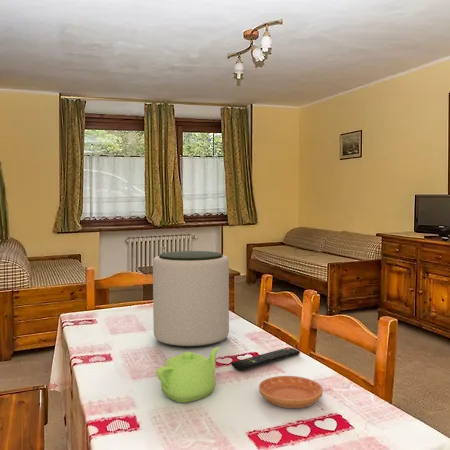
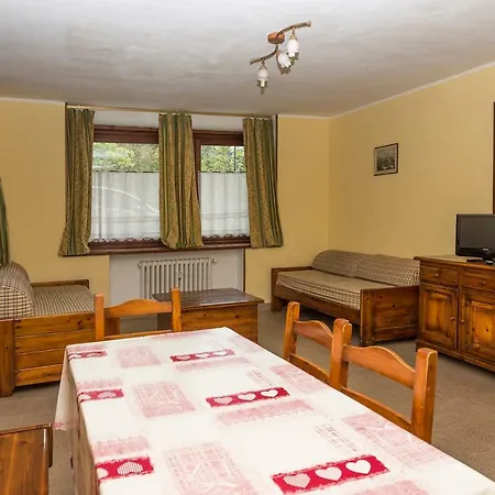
- saucer [258,375,324,409]
- plant pot [152,250,230,348]
- remote control [230,347,301,371]
- teapot [155,346,221,404]
